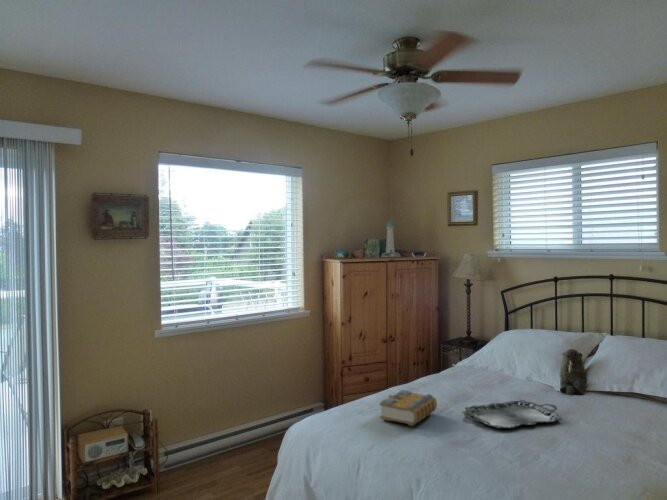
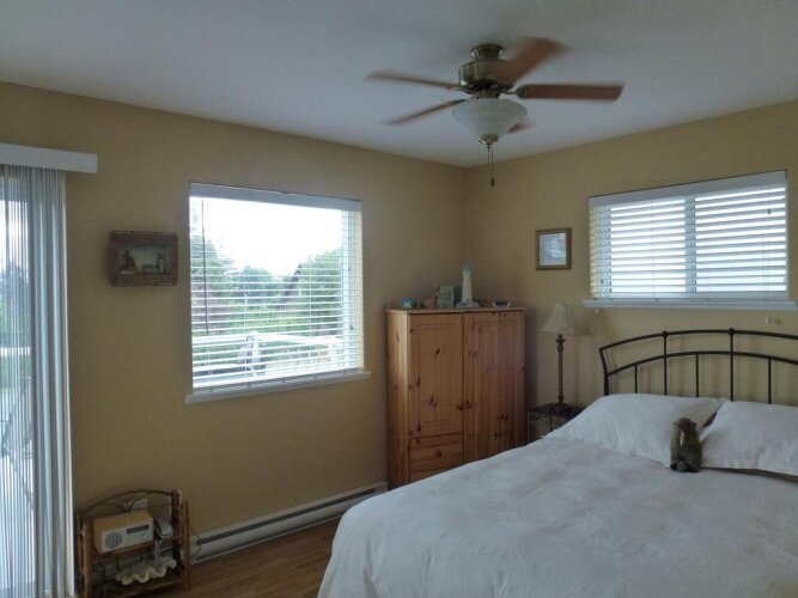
- serving tray [464,399,562,429]
- book [378,389,438,427]
